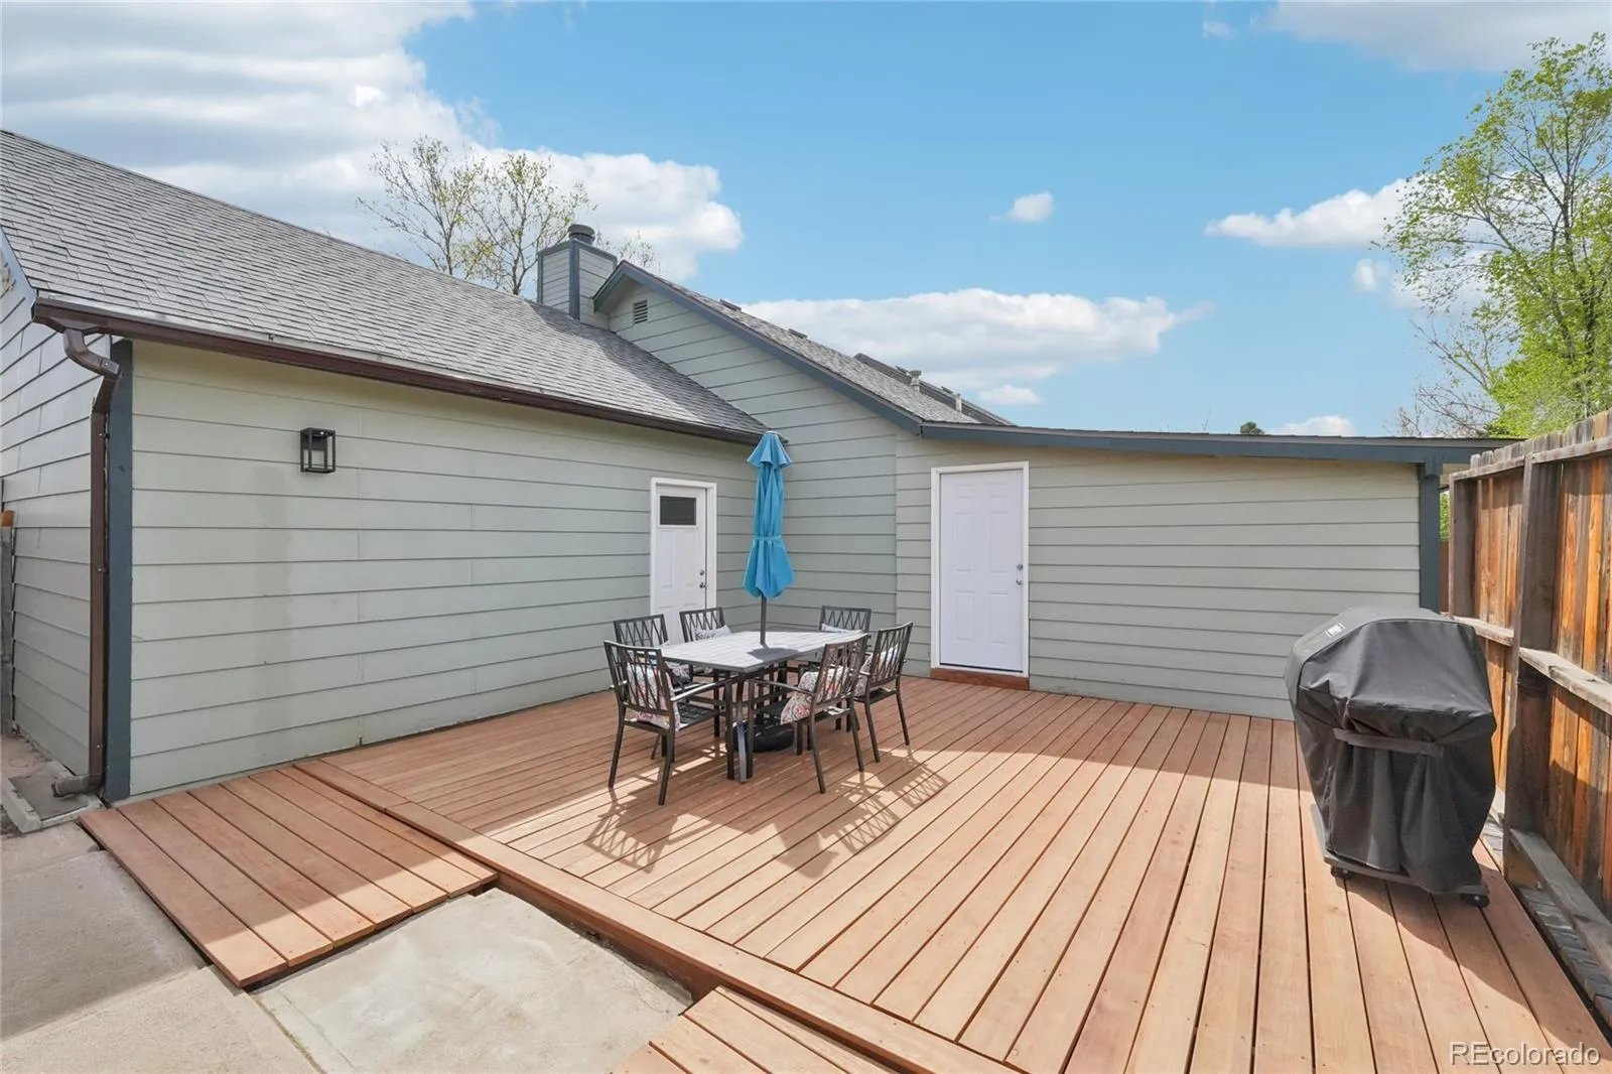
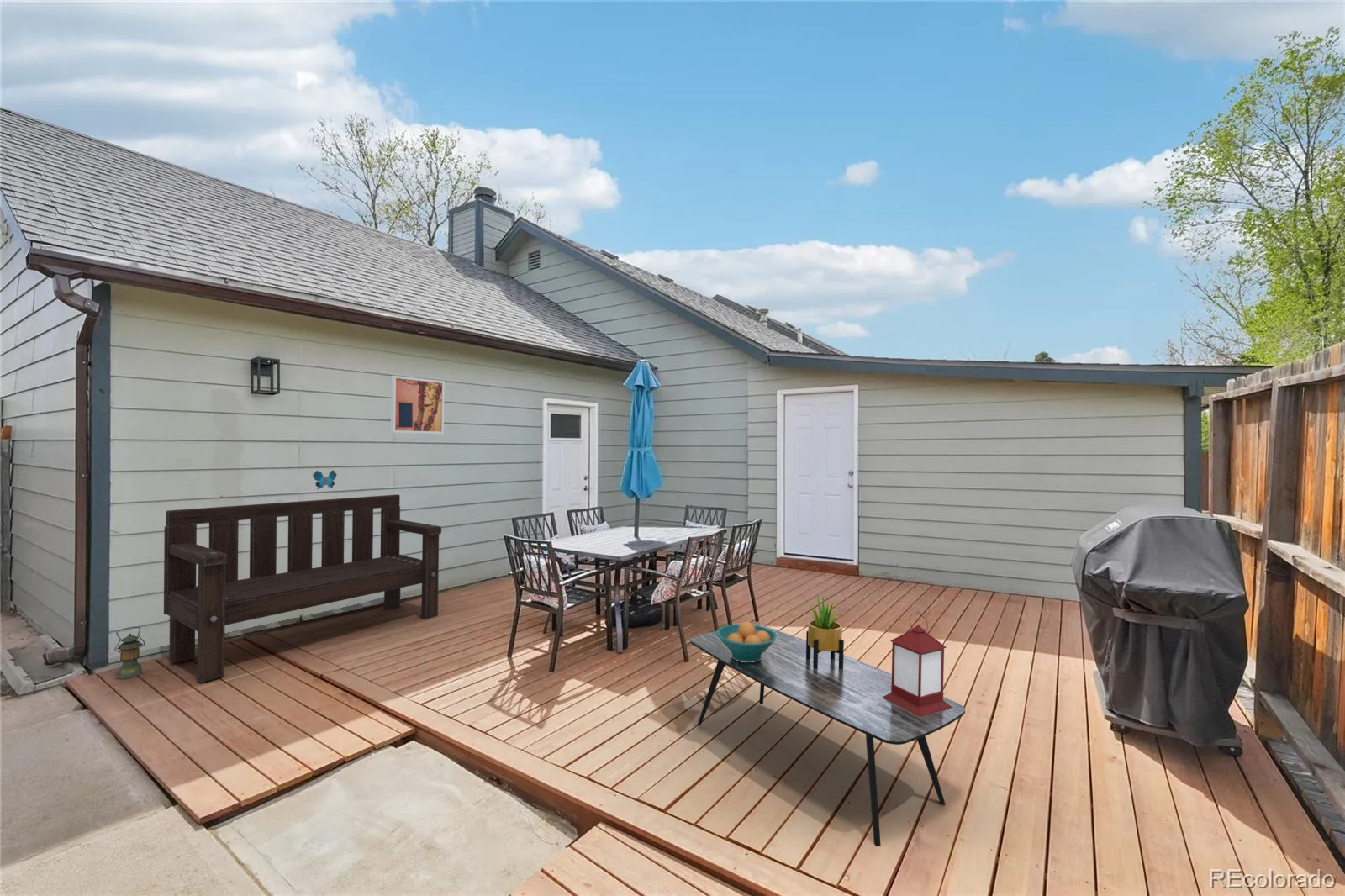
+ coffee table [689,624,966,847]
+ lantern [883,611,952,717]
+ potted plant [805,594,847,669]
+ fruit bowl [715,621,778,662]
+ decorative butterfly [312,470,337,490]
+ garden bench [163,493,442,683]
+ wall art [390,375,446,435]
+ lantern [113,626,146,680]
